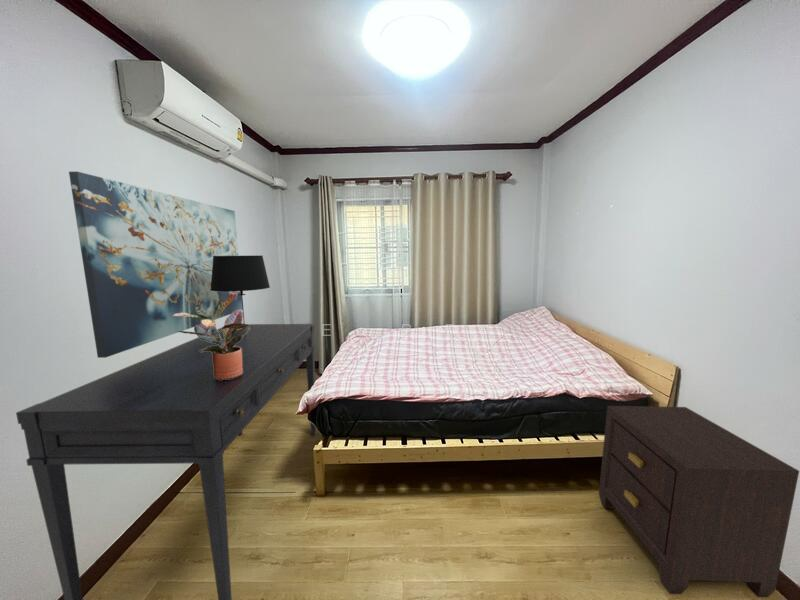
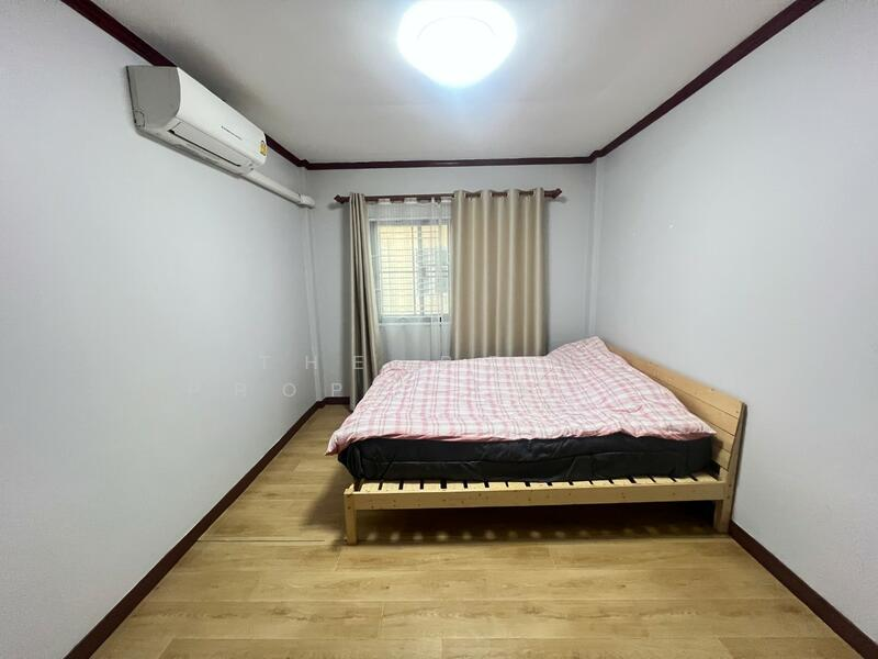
- desk [15,323,317,600]
- table lamp [210,255,271,324]
- nightstand [598,405,800,598]
- wall art [68,170,244,359]
- potted plant [171,291,250,380]
